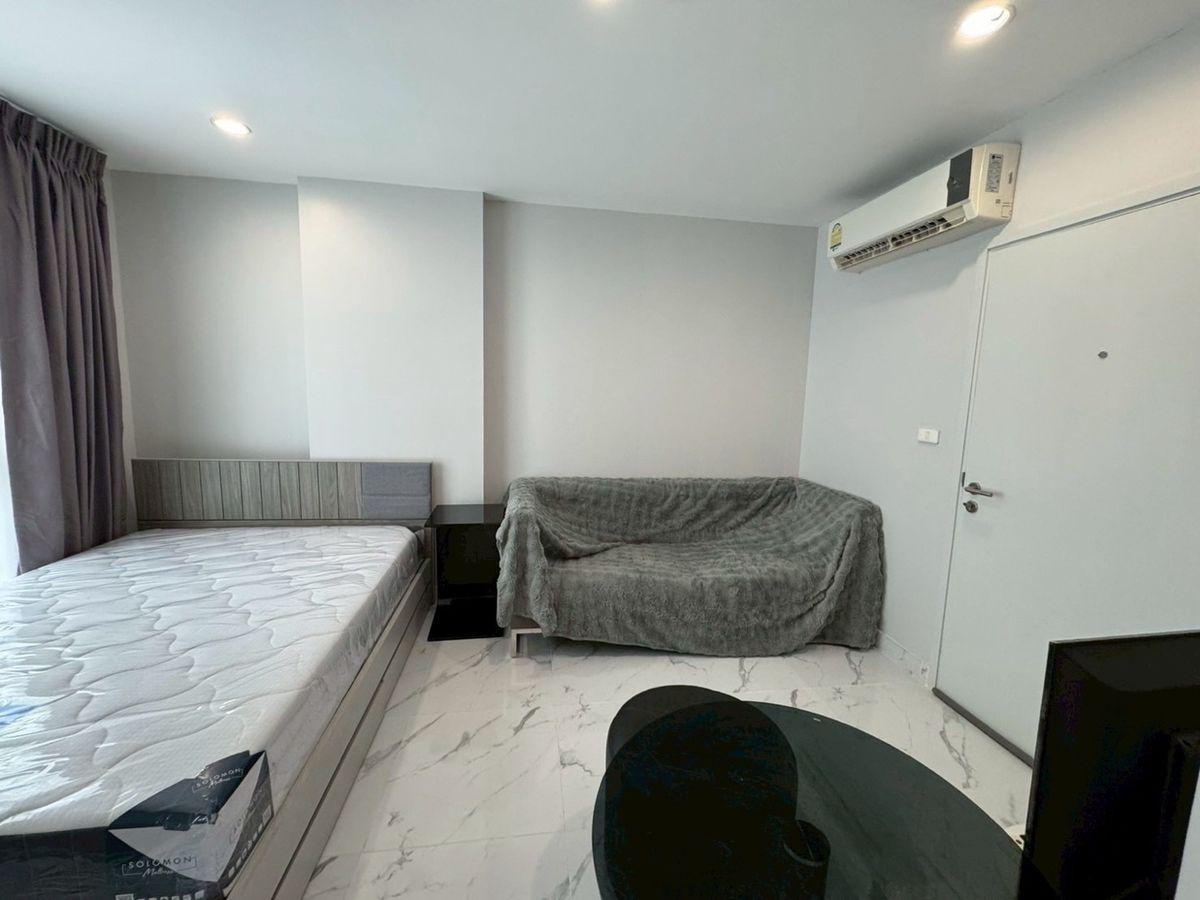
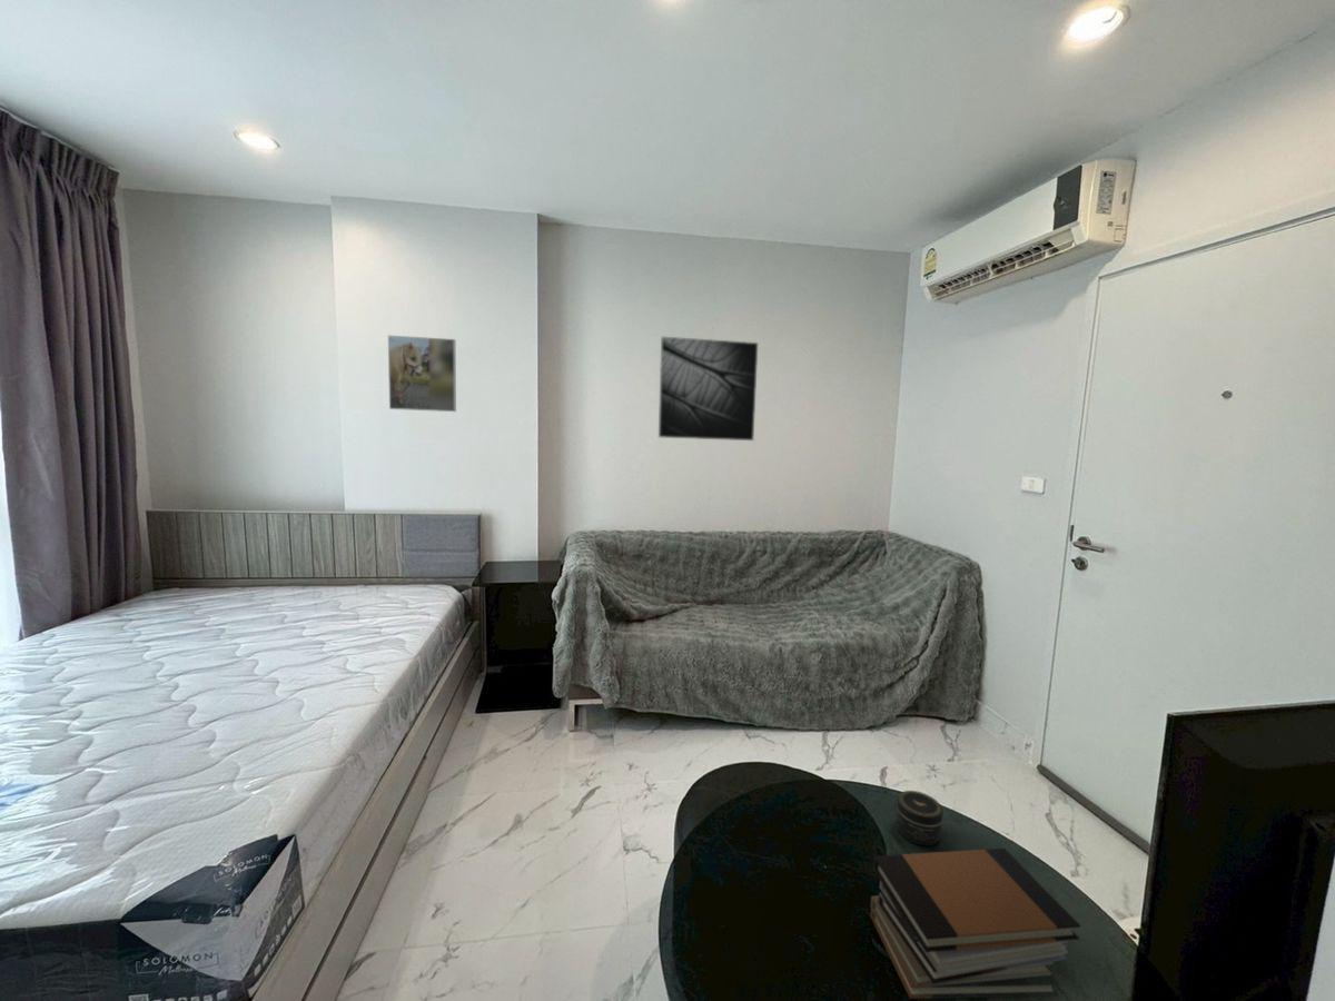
+ jar [894,790,945,846]
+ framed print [657,336,759,442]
+ book stack [870,848,1081,1000]
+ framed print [387,334,457,413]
